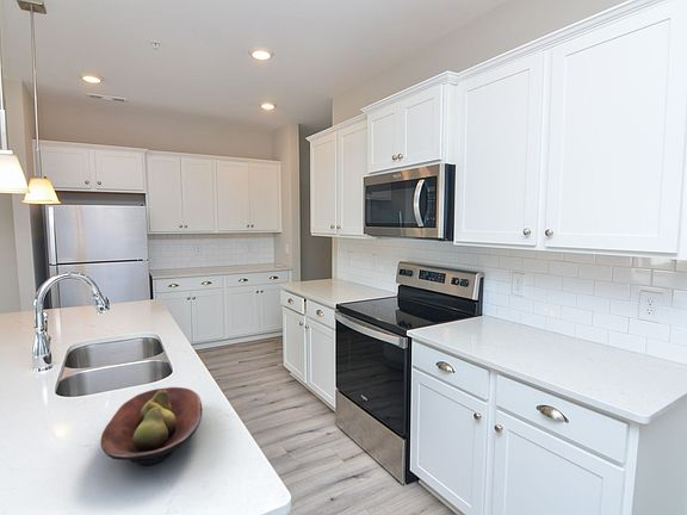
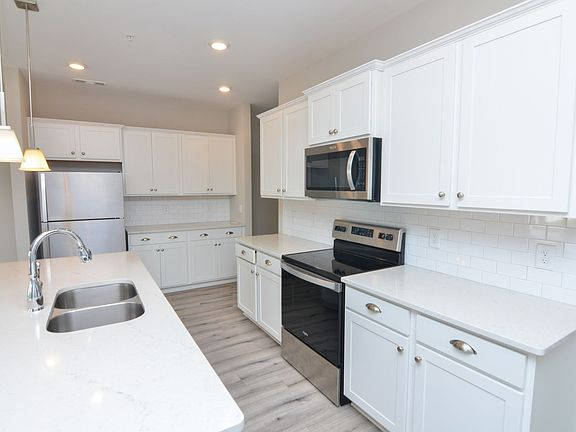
- fruit bowl [99,386,204,466]
